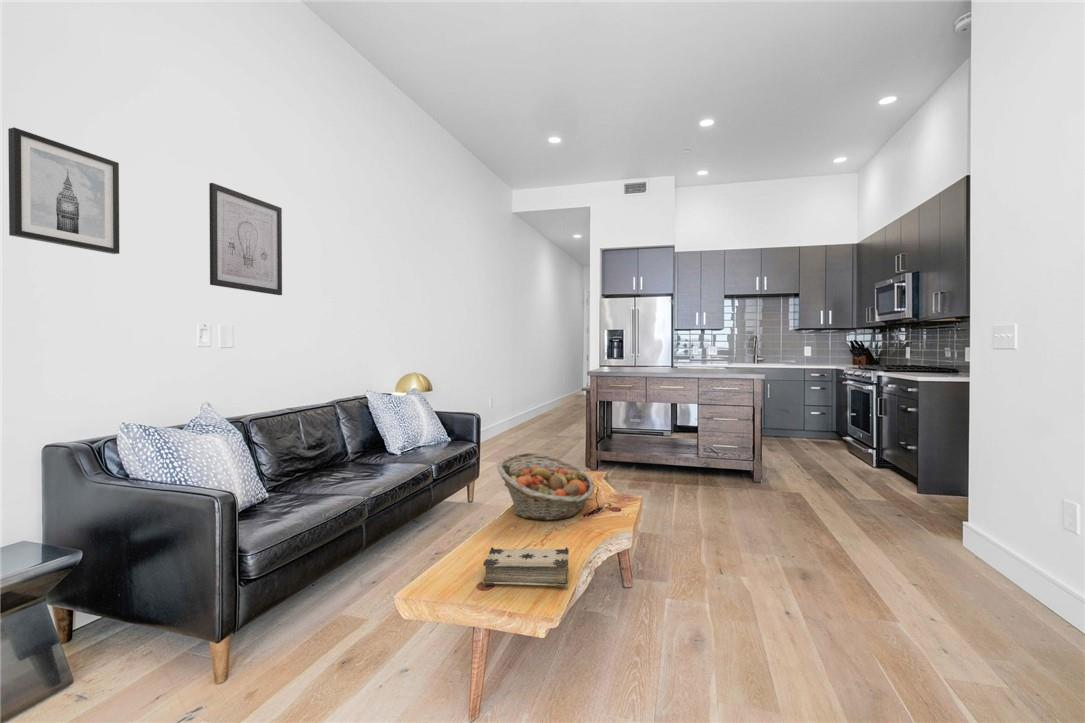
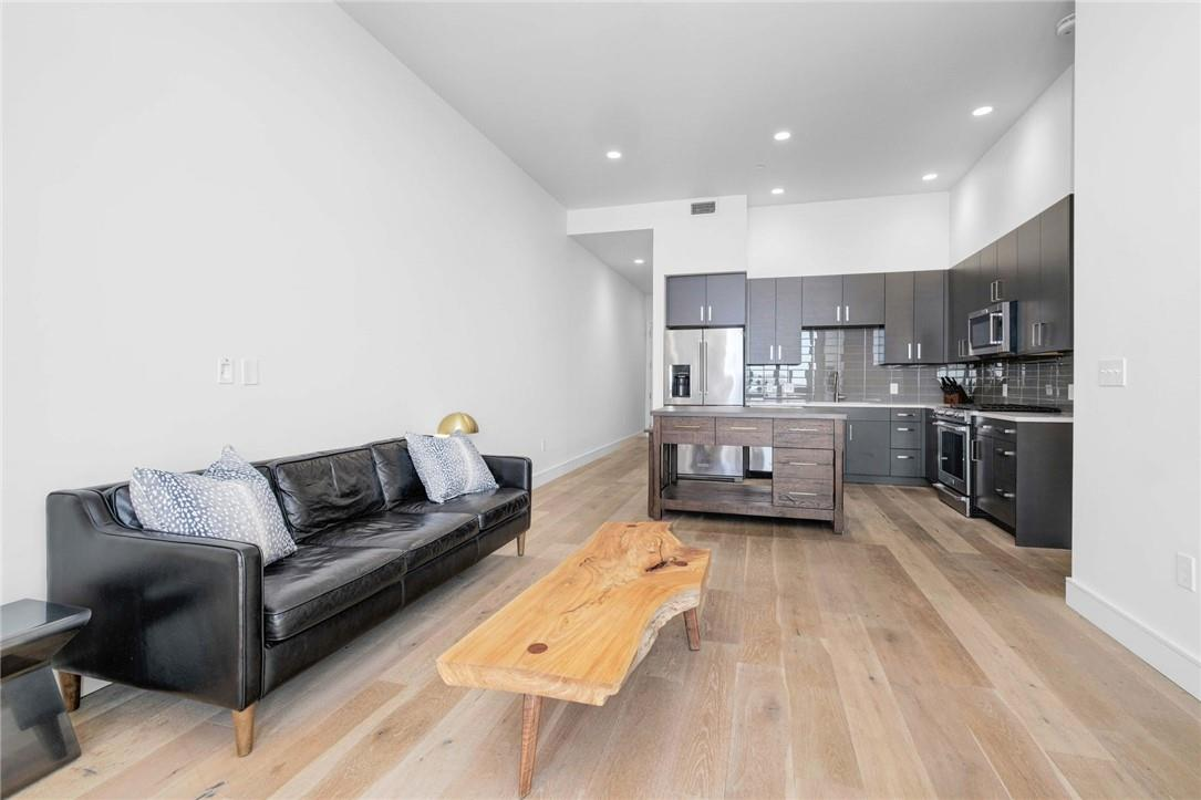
- wall art [208,182,283,296]
- wall art [7,126,120,255]
- fruit basket [496,452,596,521]
- book [482,546,570,590]
